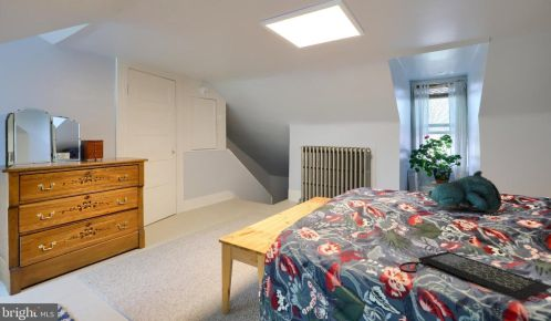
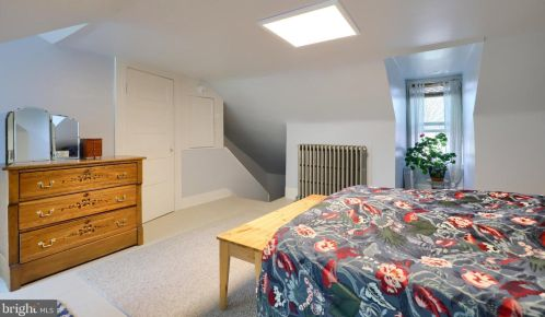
- clutch bag [398,250,551,303]
- teddy bear [426,169,502,214]
